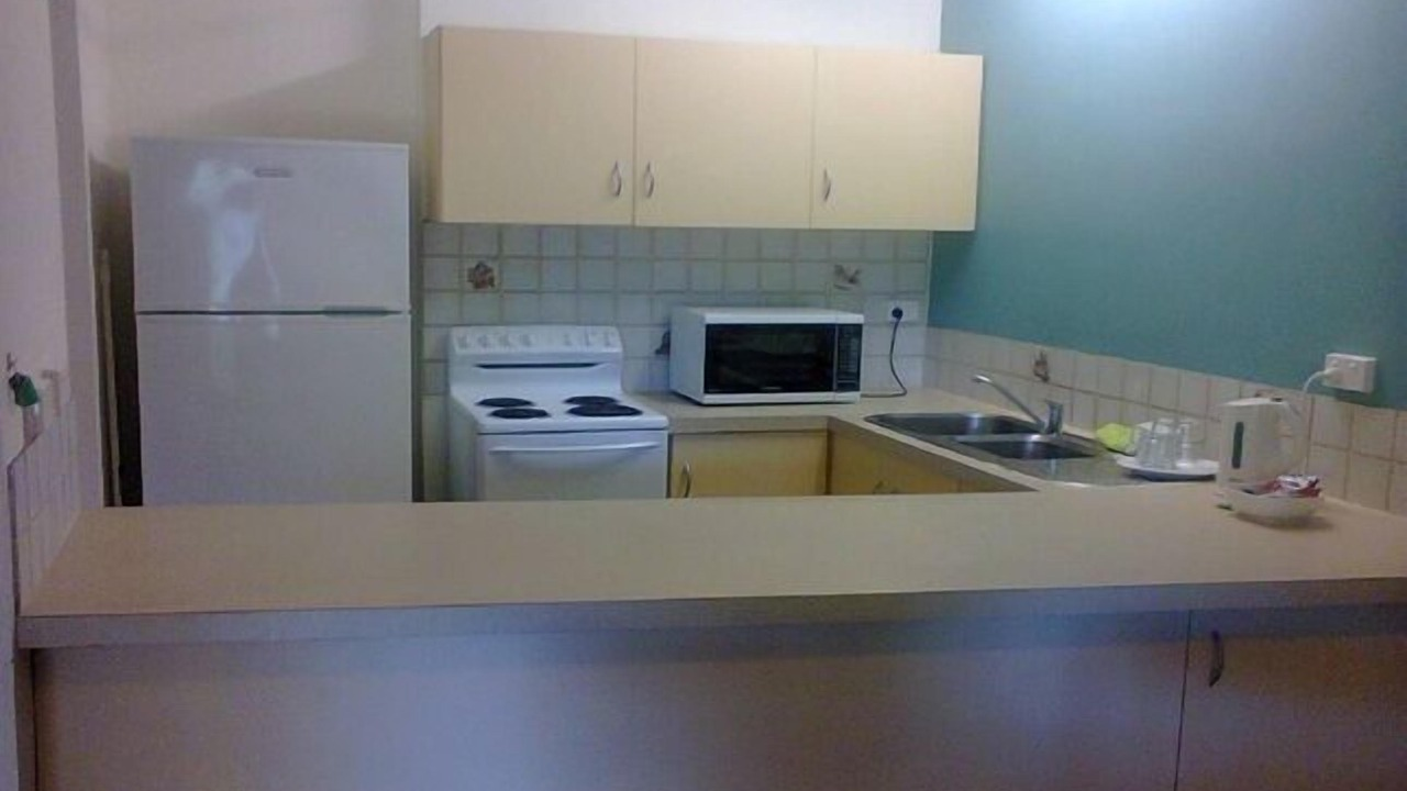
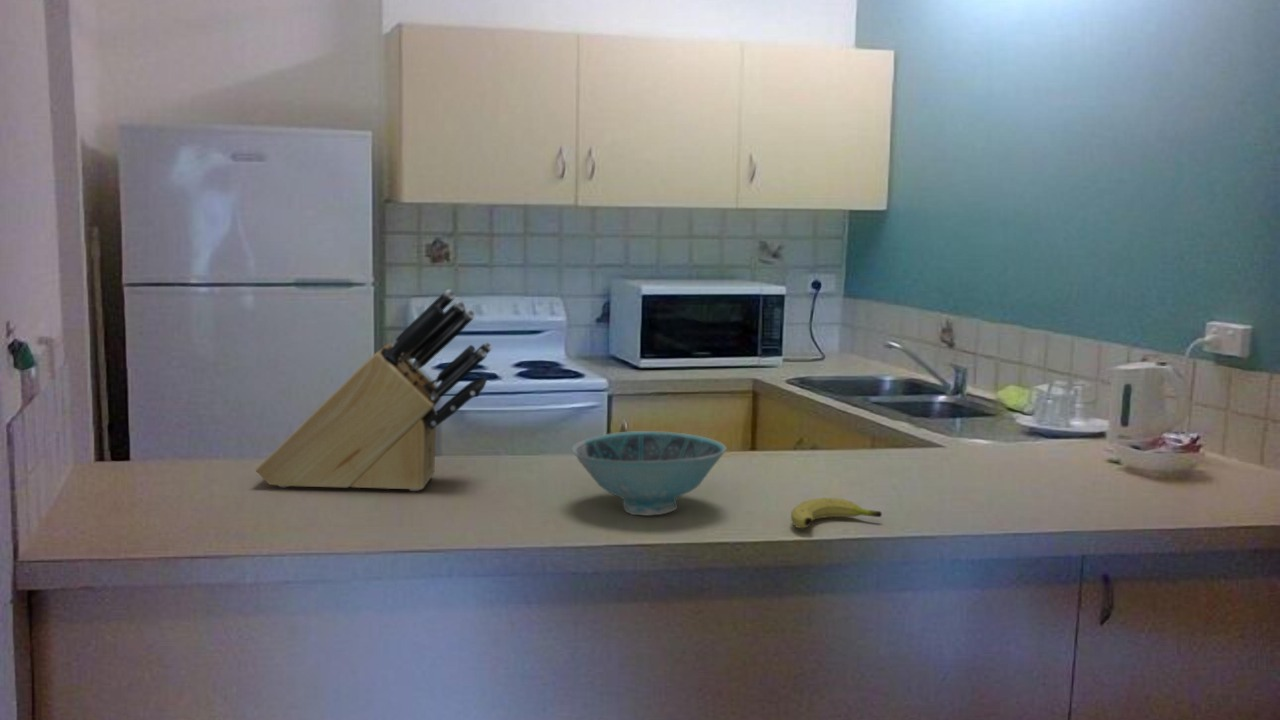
+ knife block [255,289,493,492]
+ fruit [790,497,883,529]
+ bowl [571,430,727,516]
